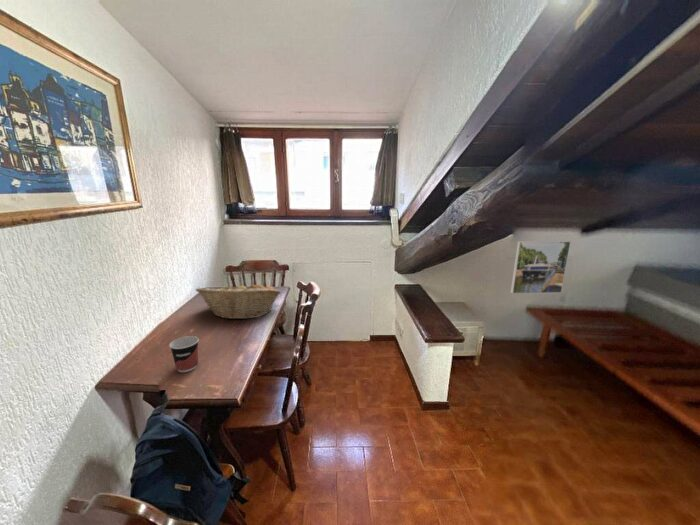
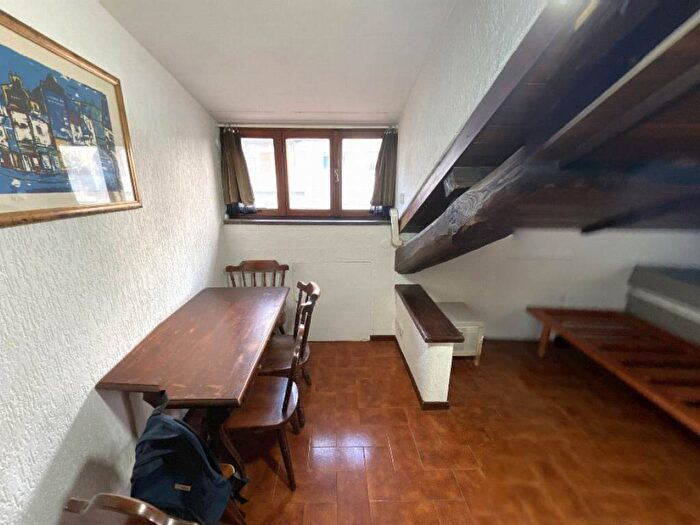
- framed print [509,240,572,295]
- cup [168,335,200,373]
- fruit basket [194,280,282,320]
